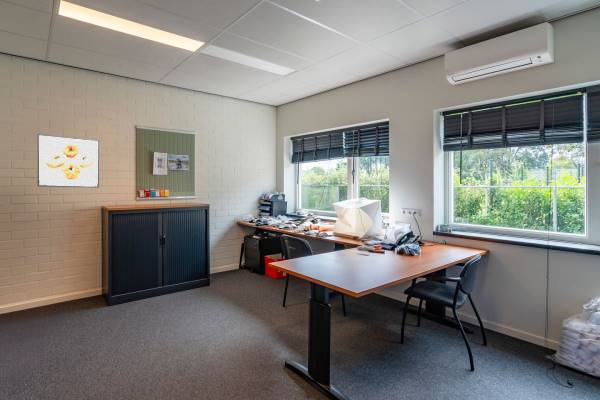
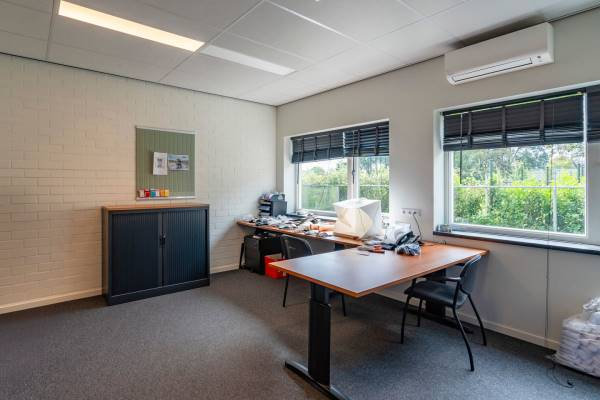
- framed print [37,133,100,188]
